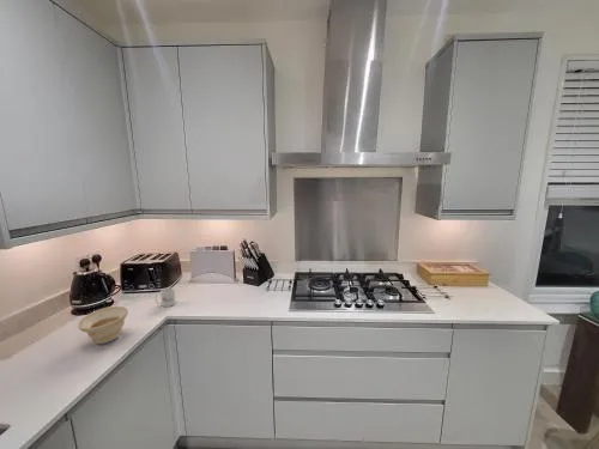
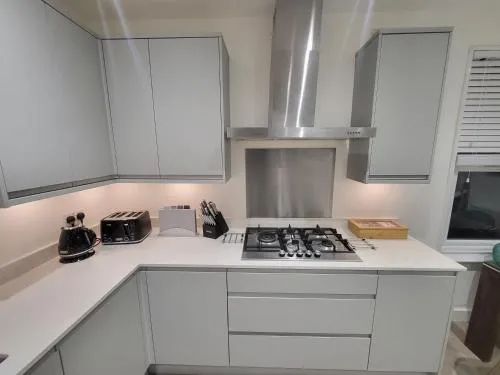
- mug [155,286,176,308]
- bowl [77,305,129,345]
